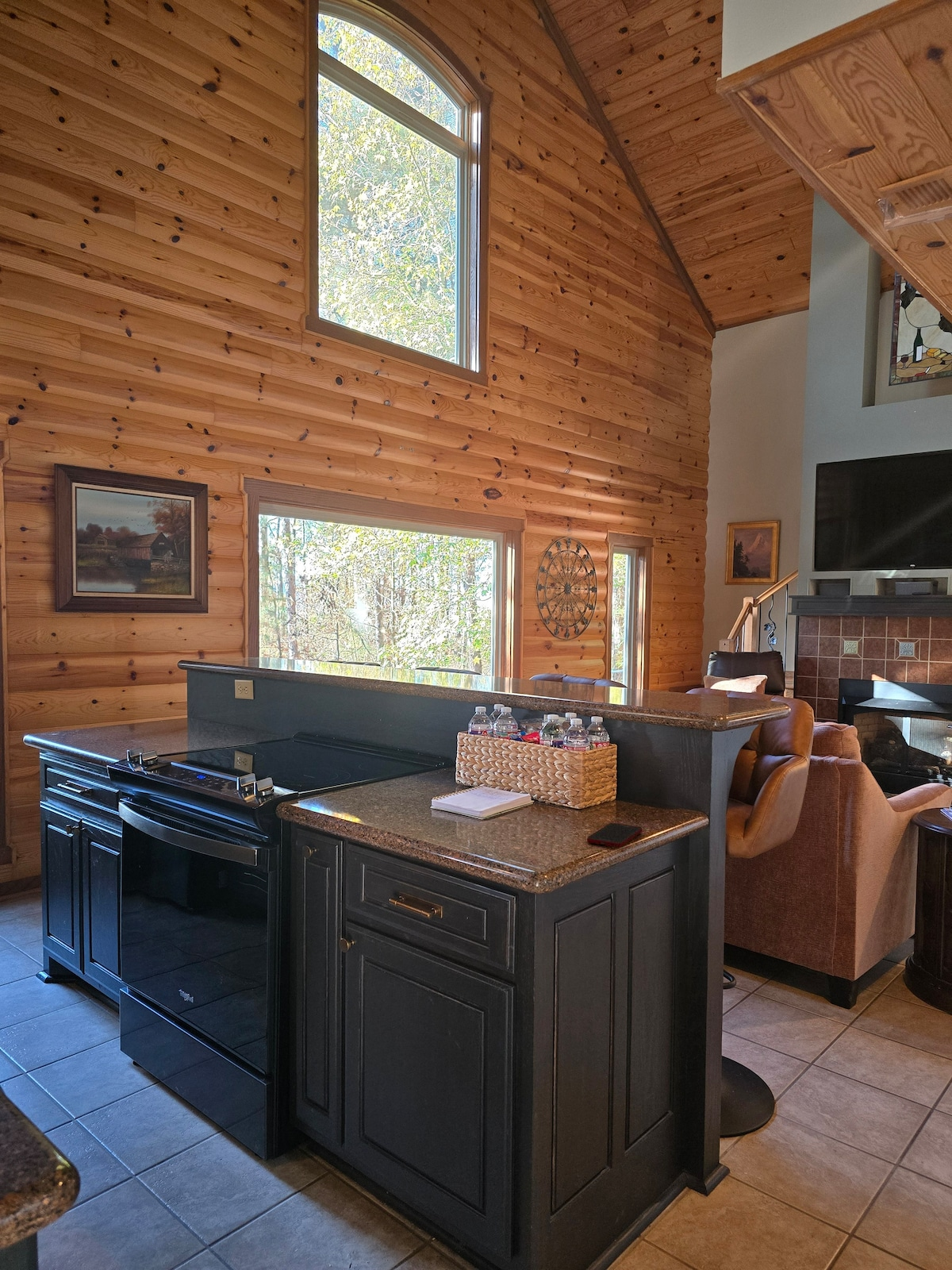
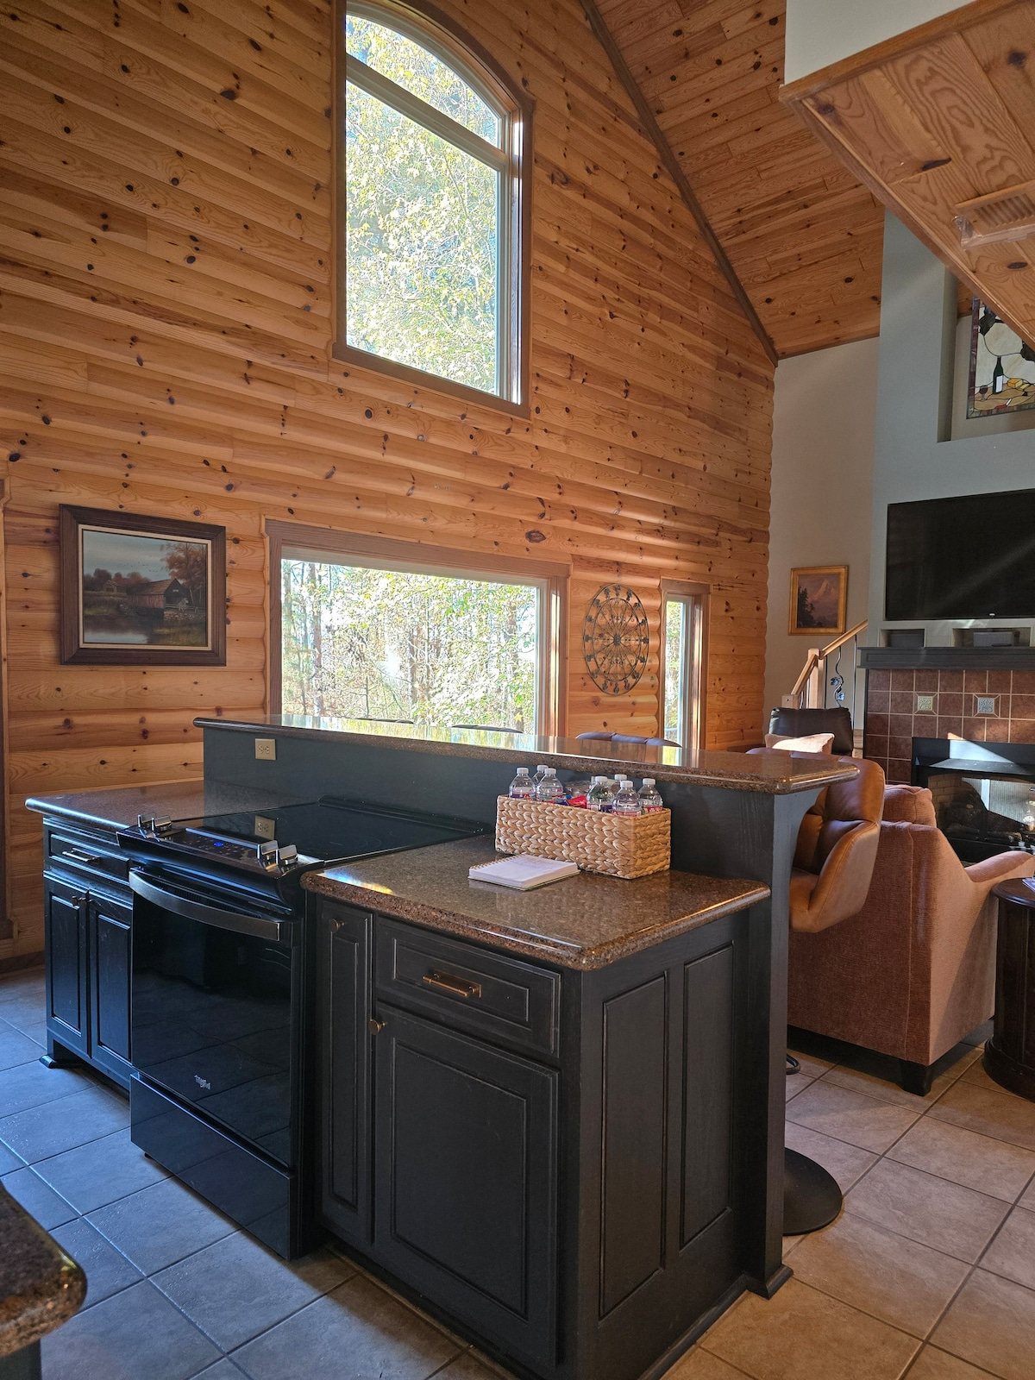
- cell phone [586,822,643,849]
